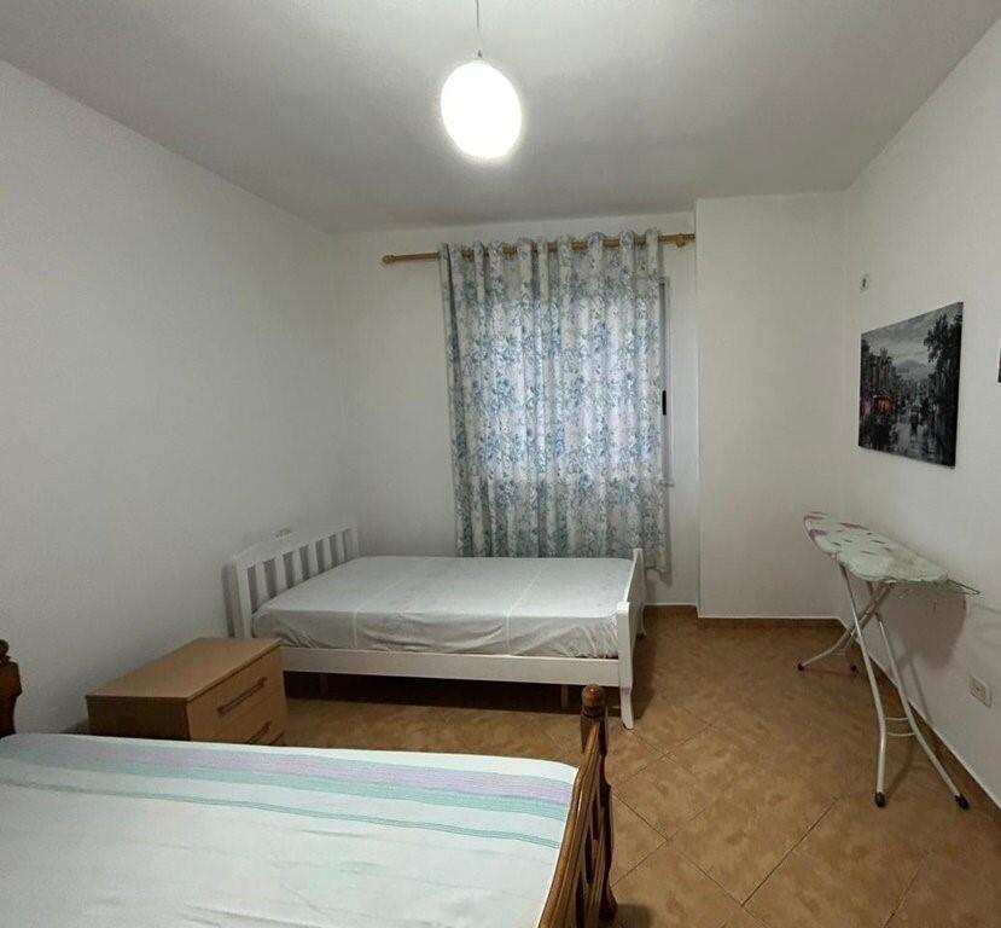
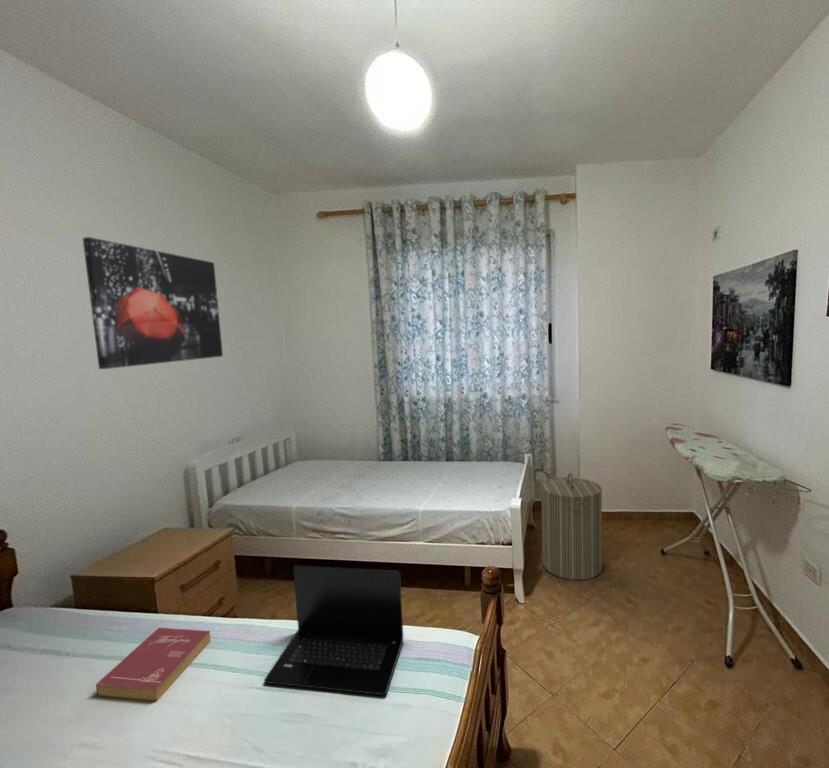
+ laundry hamper [540,472,603,581]
+ wall art [82,236,224,370]
+ laptop [263,565,404,696]
+ book [95,627,212,702]
